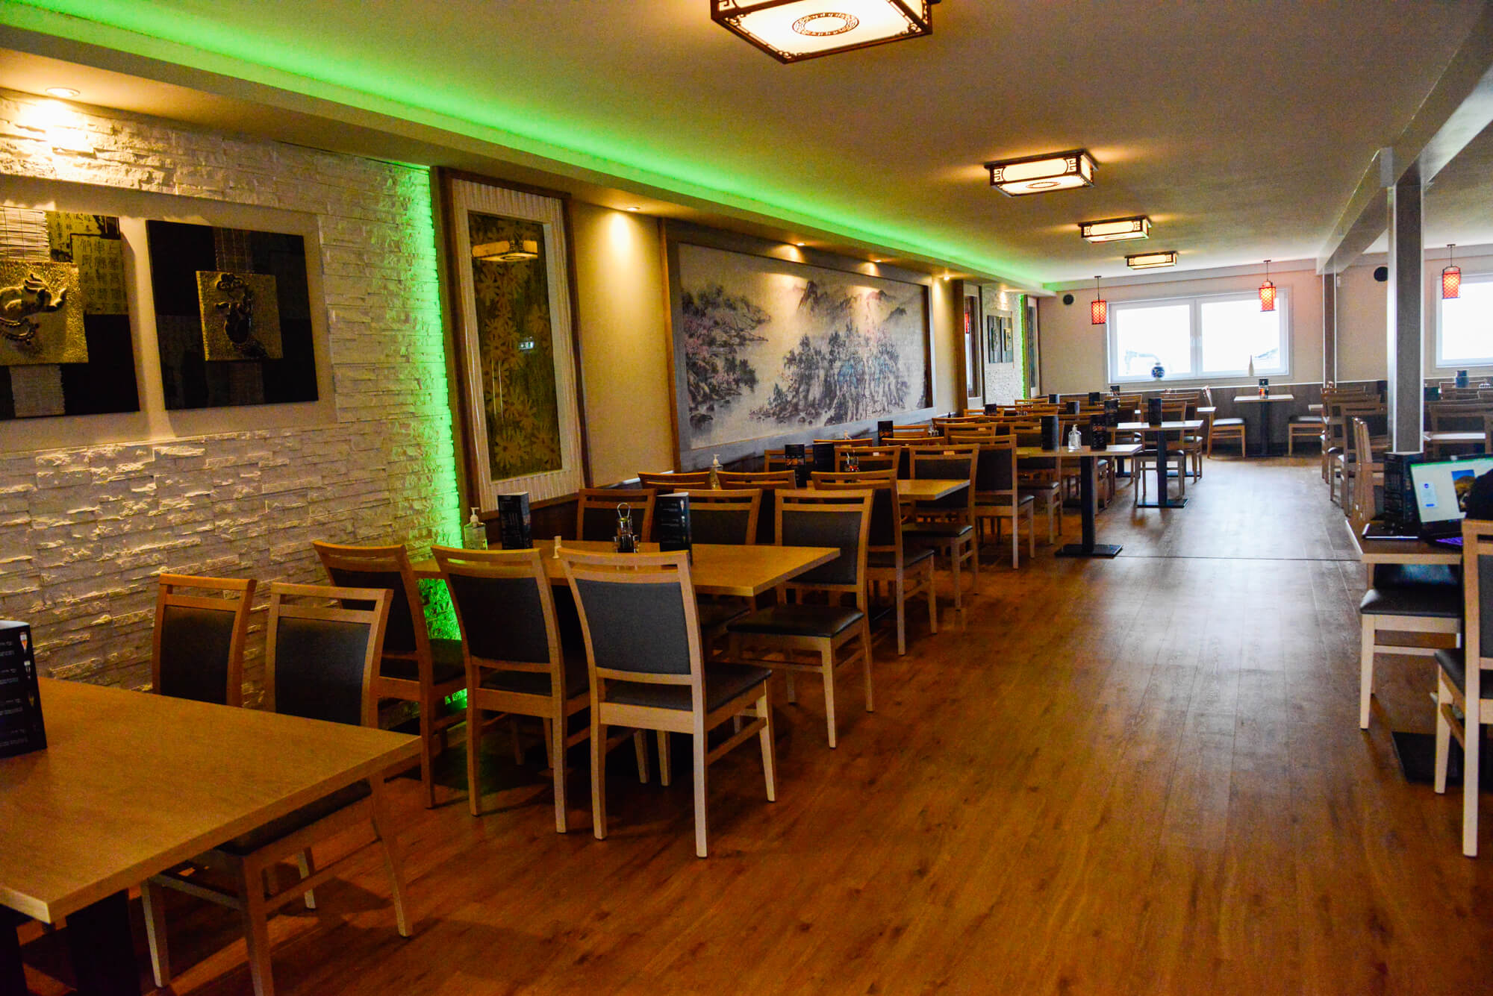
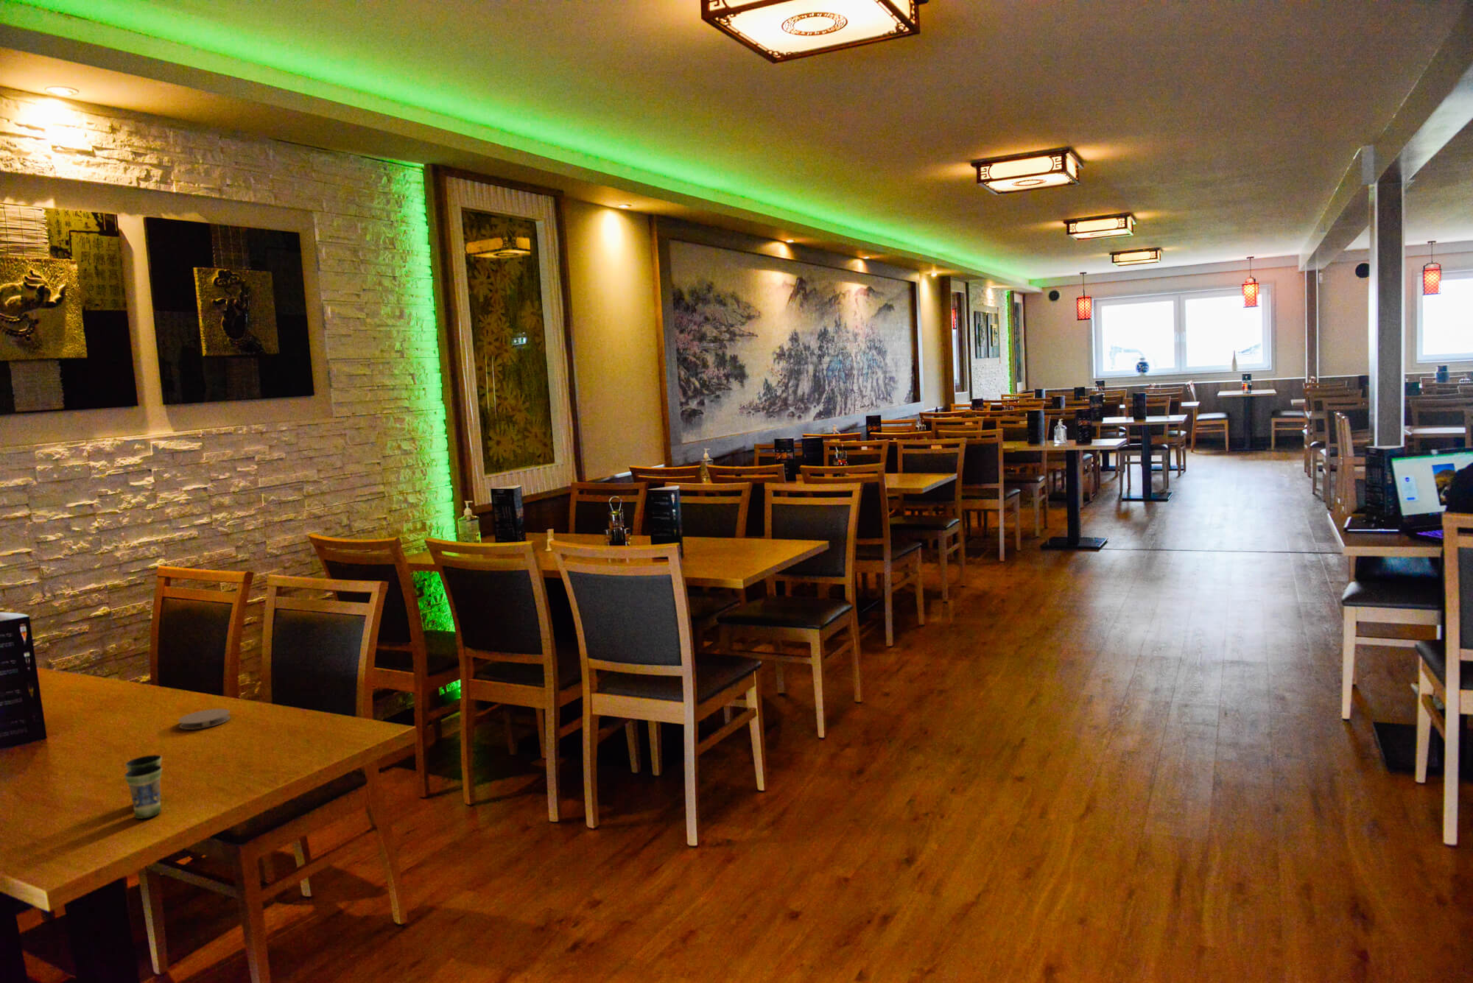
+ cup [124,754,162,820]
+ coaster [178,709,231,731]
